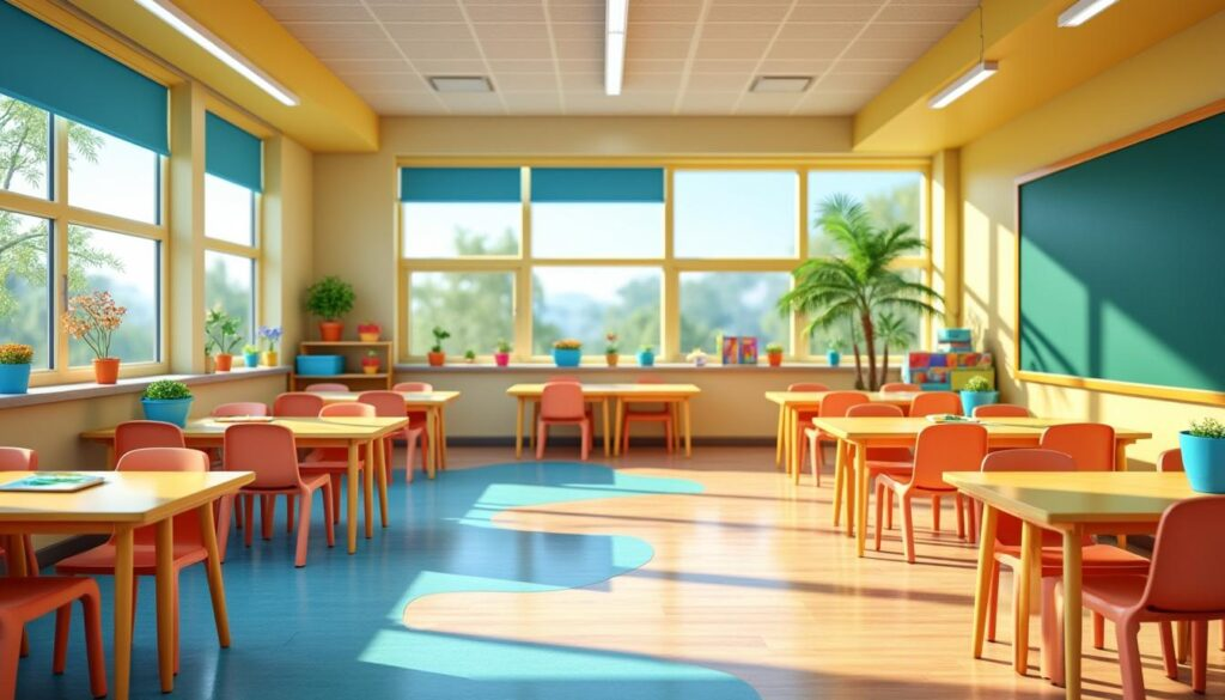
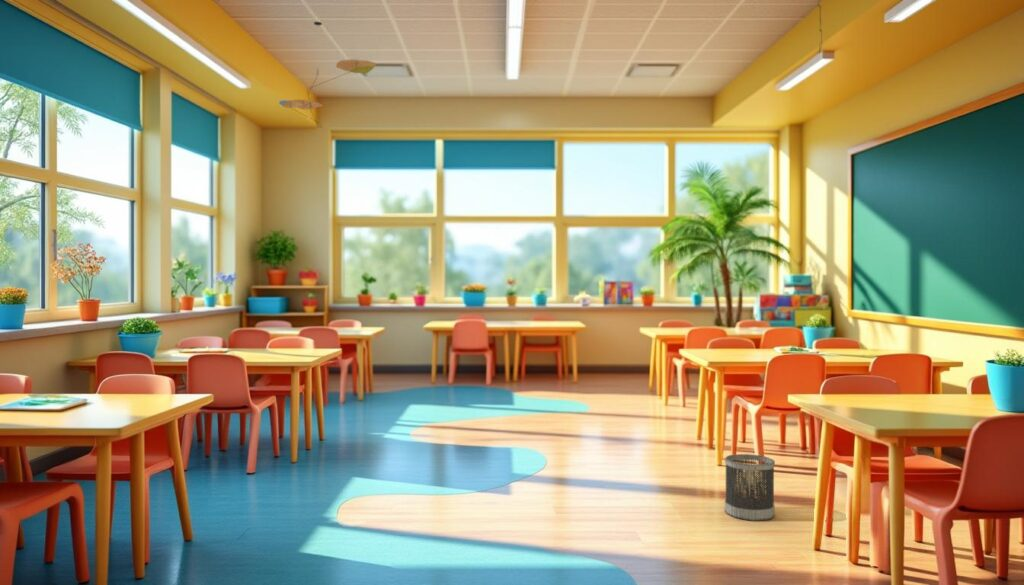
+ wastebasket [724,453,776,522]
+ ceiling mobile [278,21,377,129]
